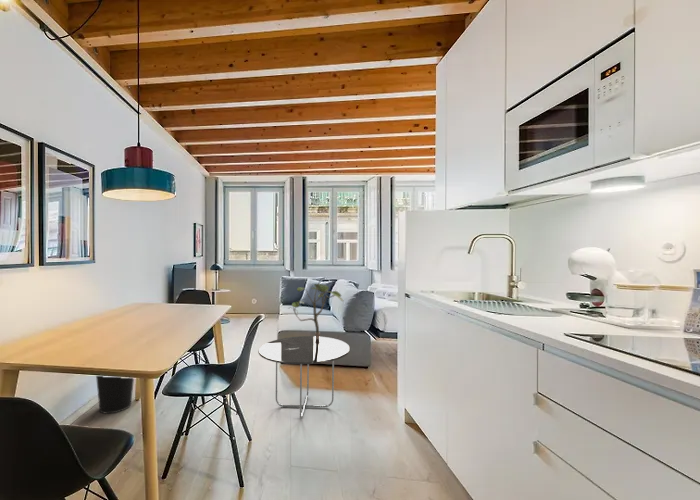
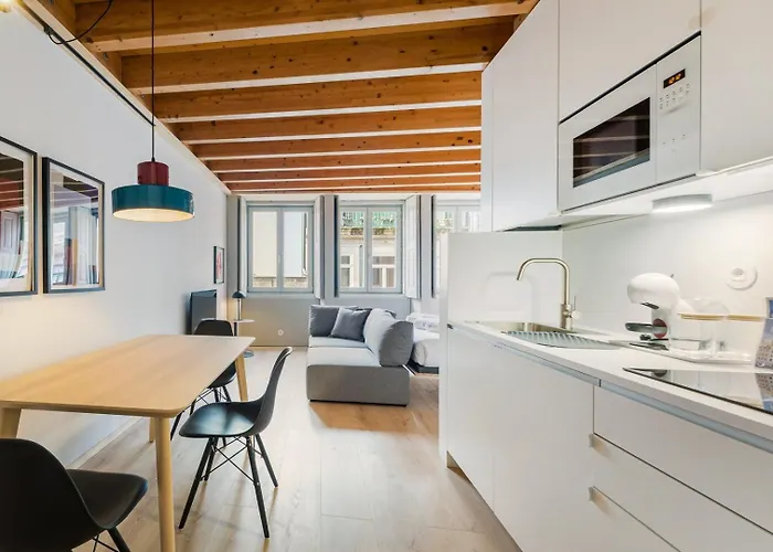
- side table [257,335,351,419]
- potted plant [286,282,345,339]
- wastebasket [95,375,135,415]
